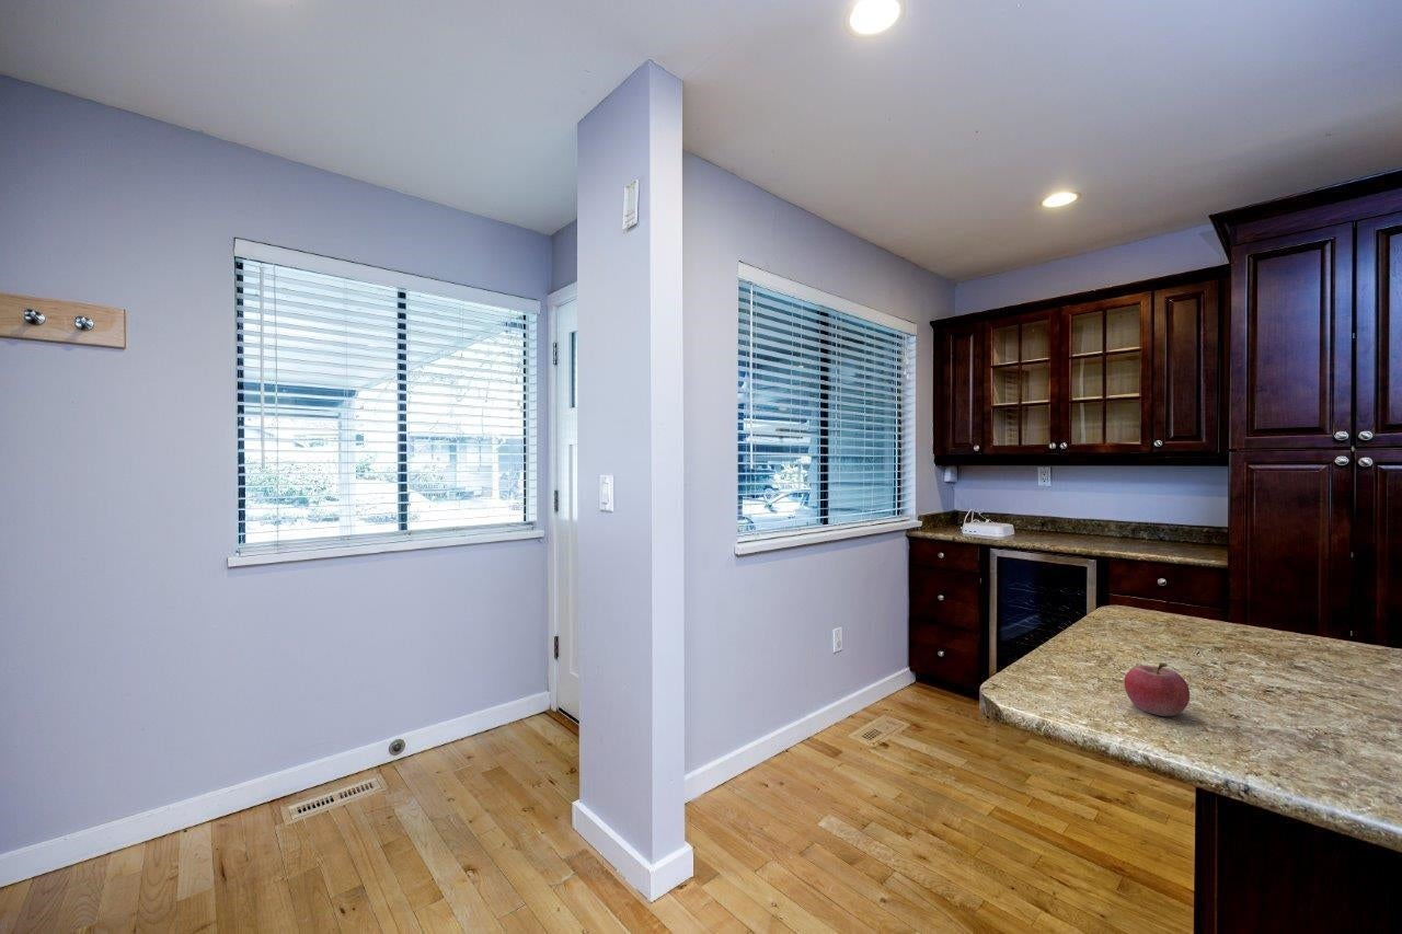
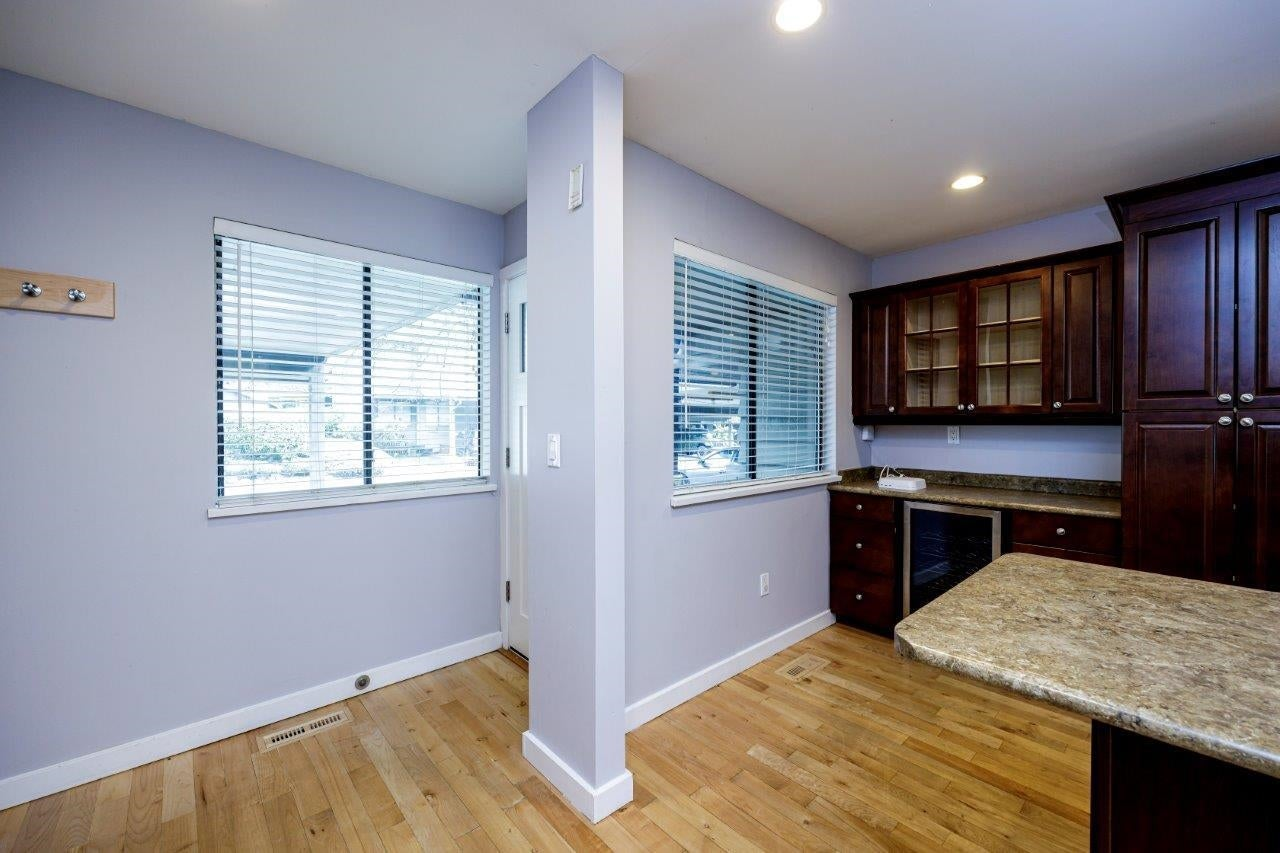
- fruit [1123,661,1191,717]
